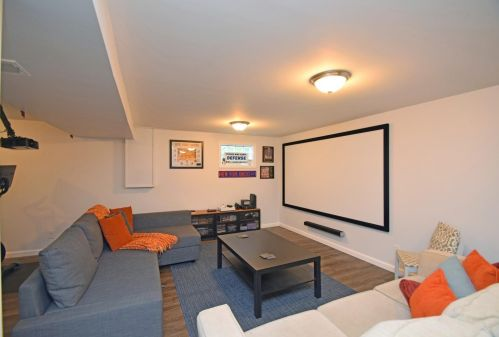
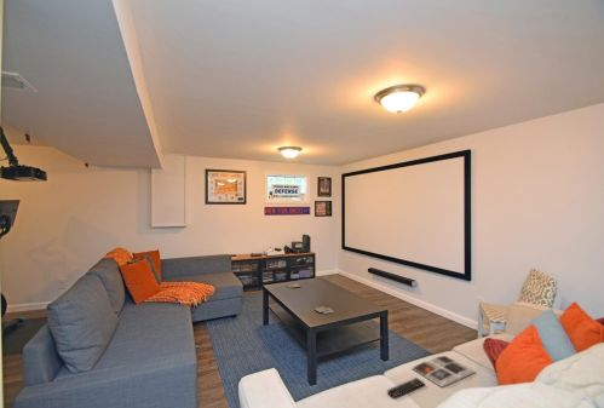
+ magazine [410,355,477,389]
+ remote control [386,377,426,398]
